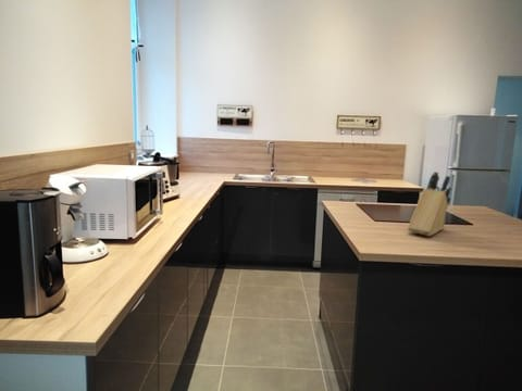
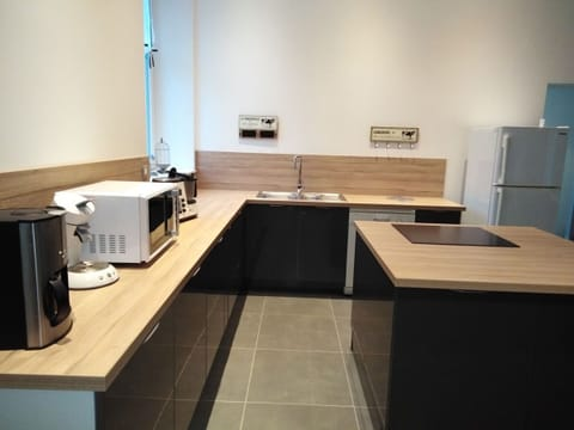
- knife block [407,171,452,237]
